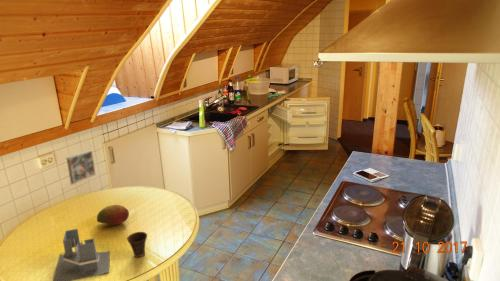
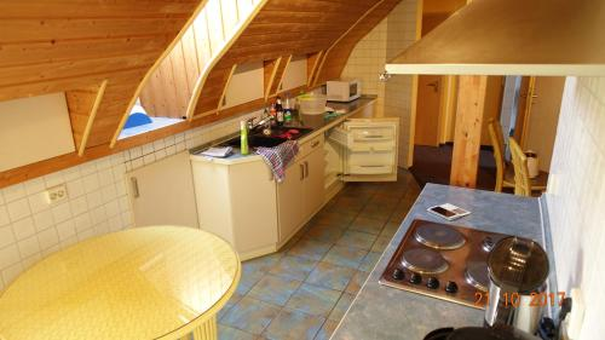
- utensil holder [52,228,111,281]
- fruit [96,204,130,226]
- cup [126,231,148,258]
- decorative tile [66,149,97,185]
